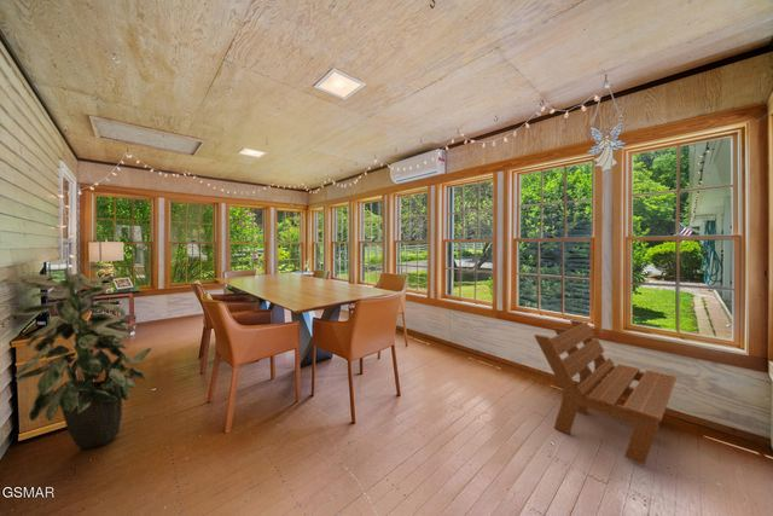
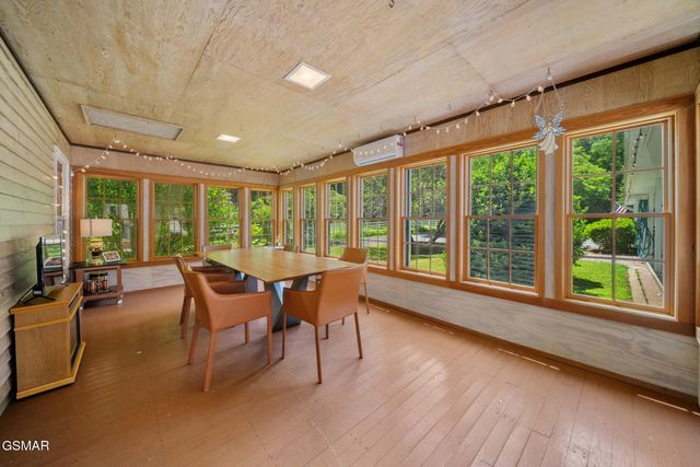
- bench [533,319,678,466]
- indoor plant [0,263,152,451]
